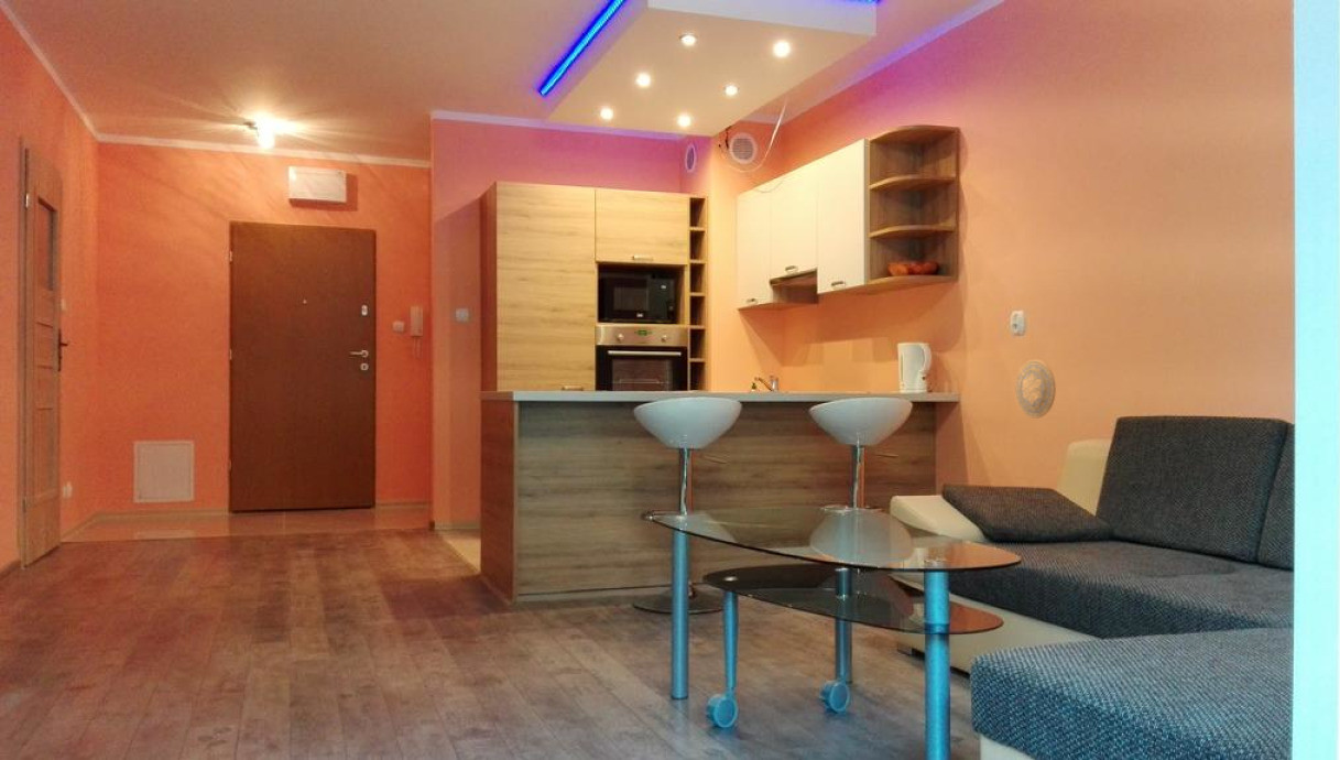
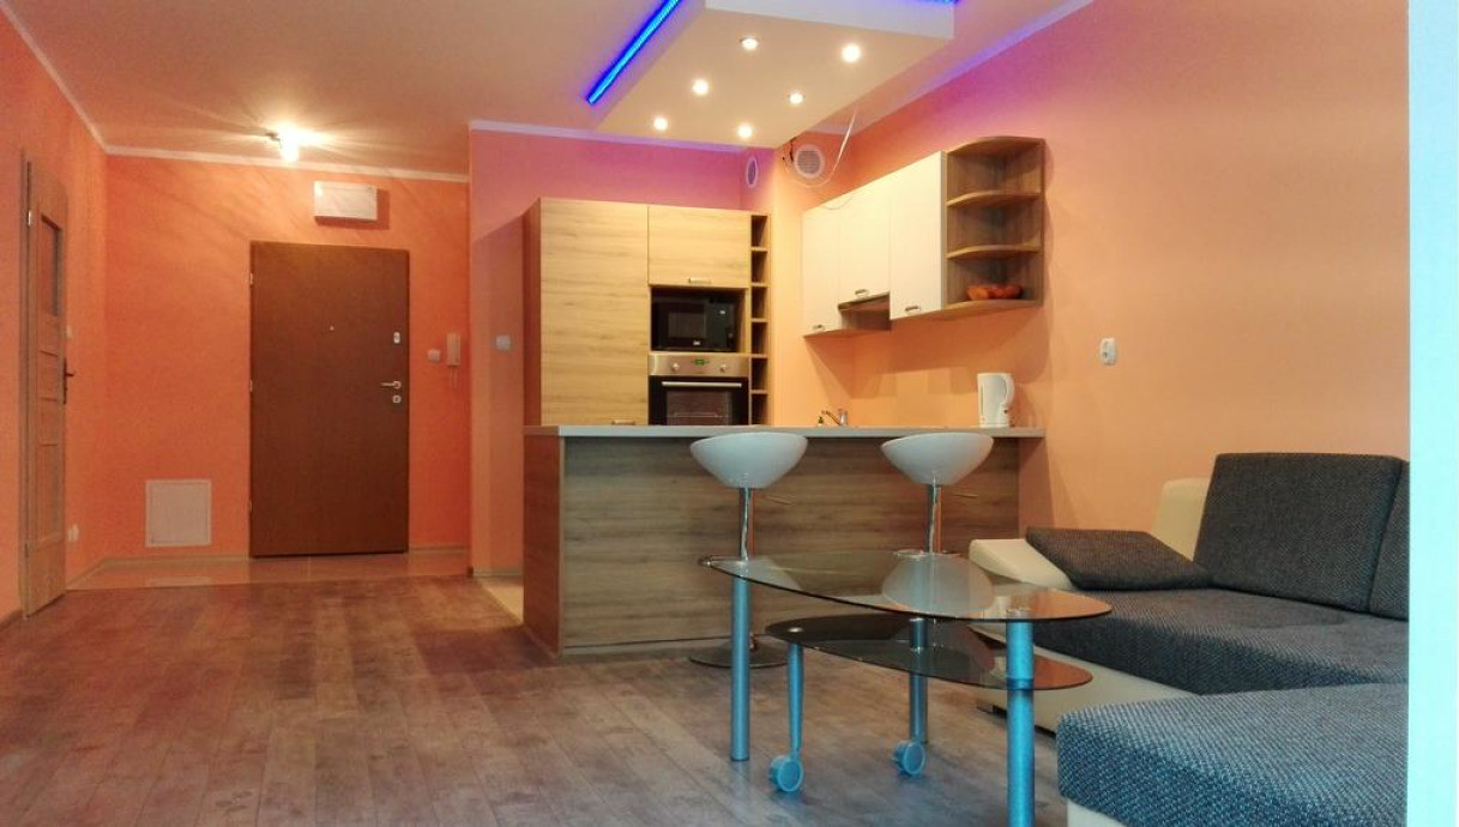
- decorative plate [1014,359,1057,420]
